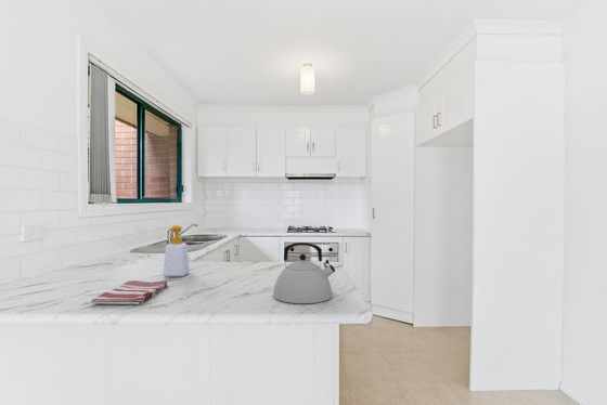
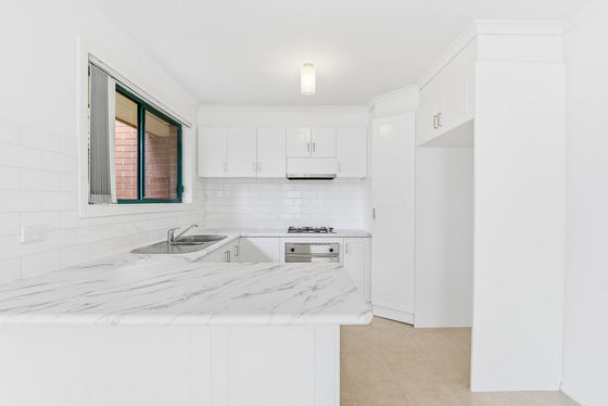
- dish towel [90,279,169,305]
- soap bottle [163,225,191,278]
- kettle [272,241,336,304]
